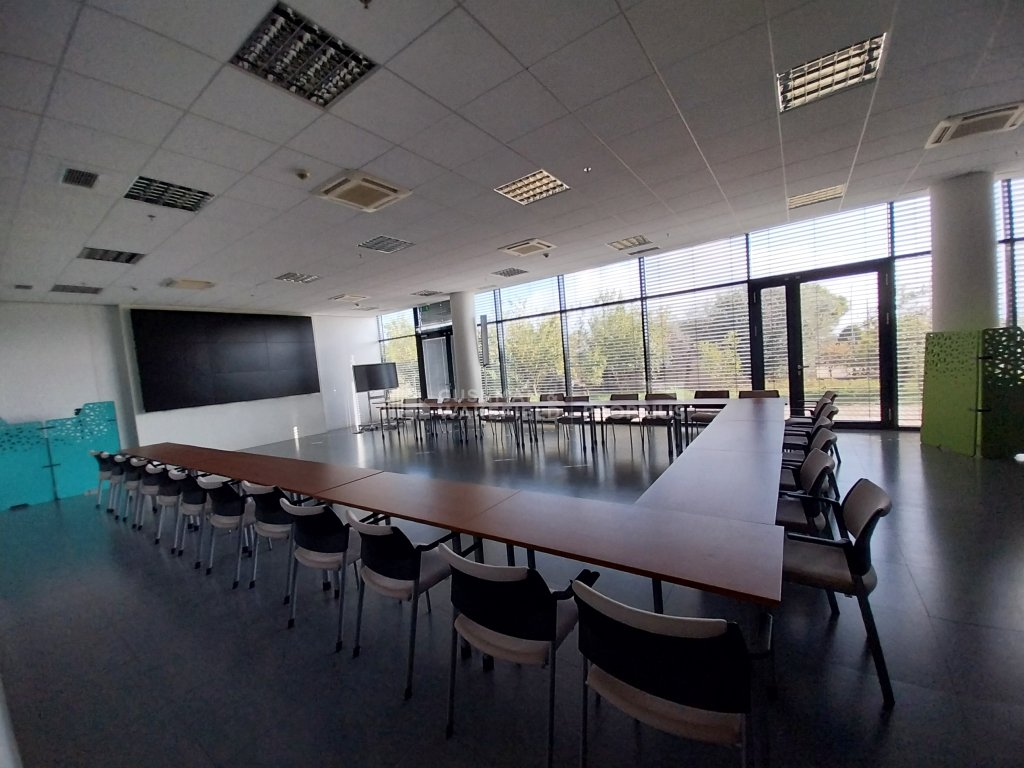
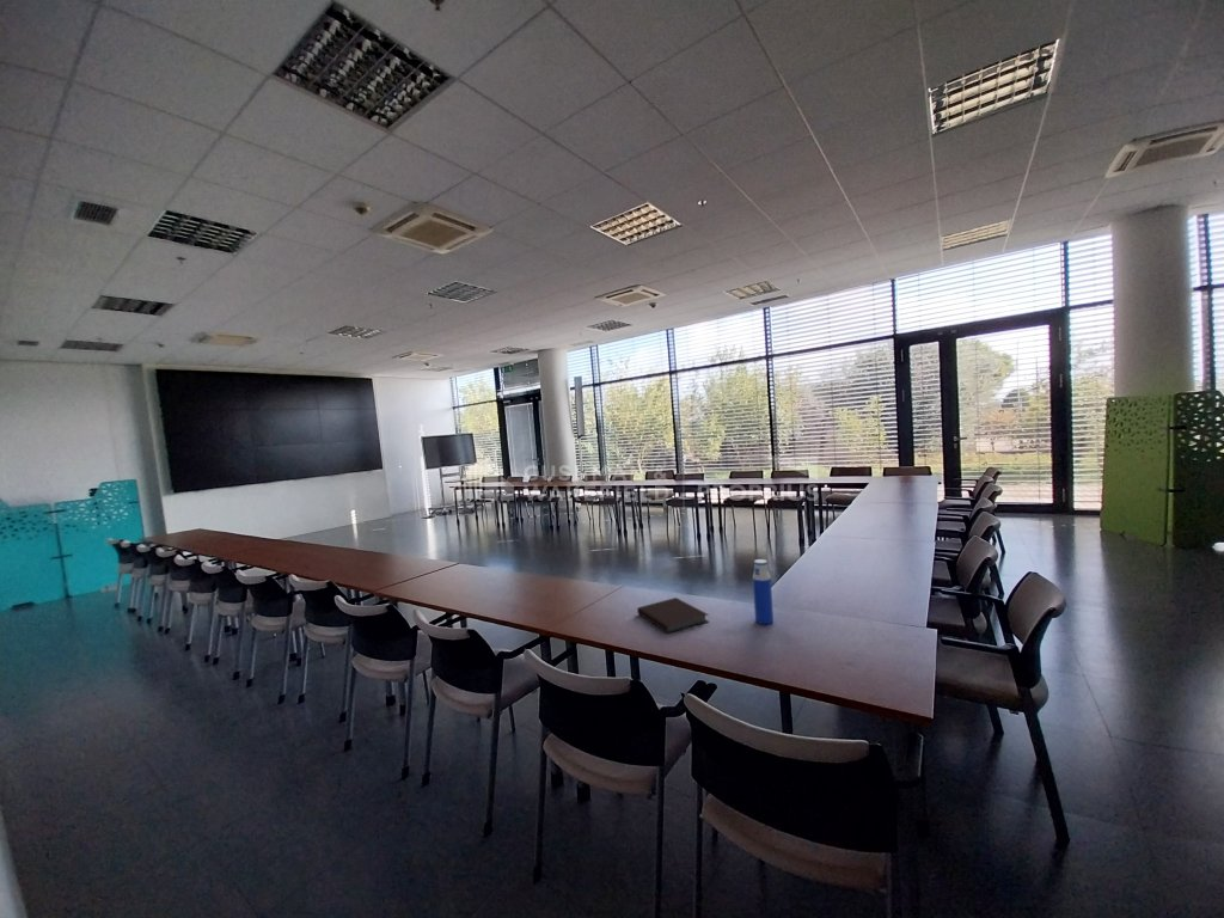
+ notebook [636,596,710,635]
+ water bottle [752,558,775,625]
